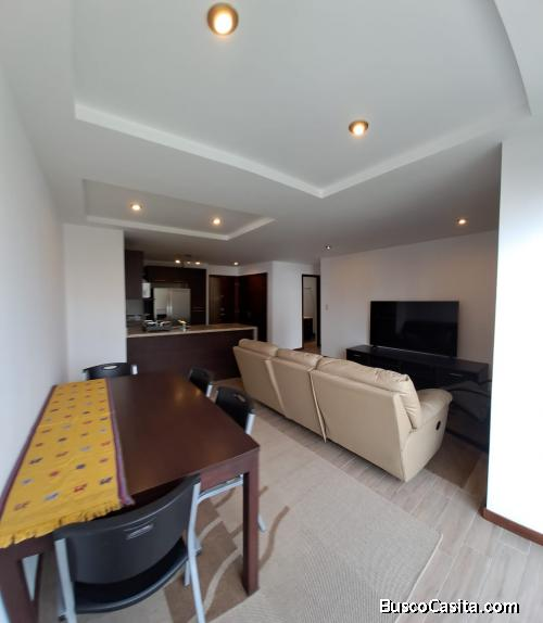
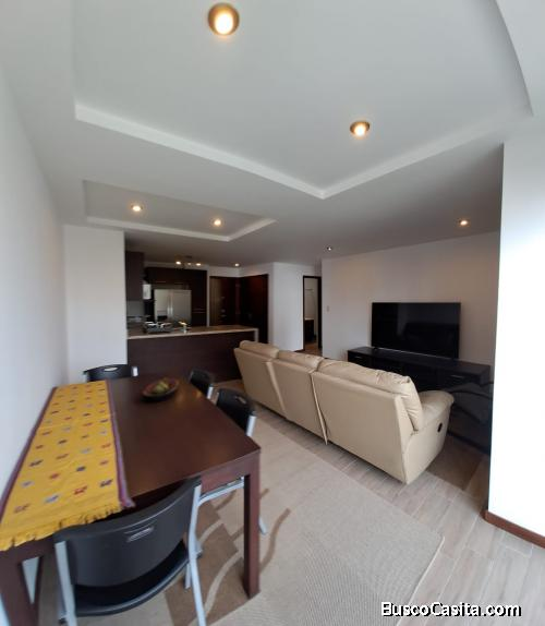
+ fruit bowl [142,377,180,401]
